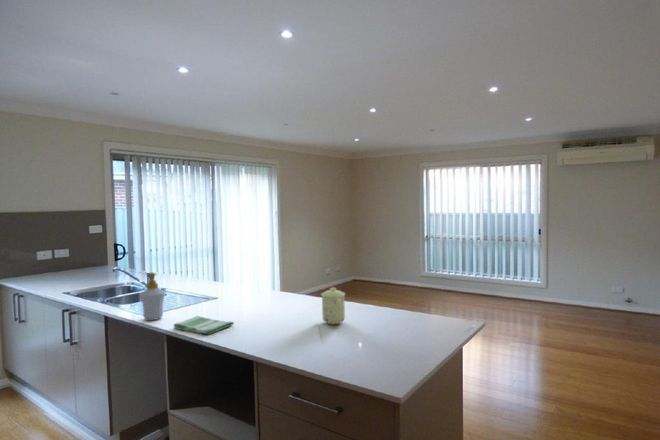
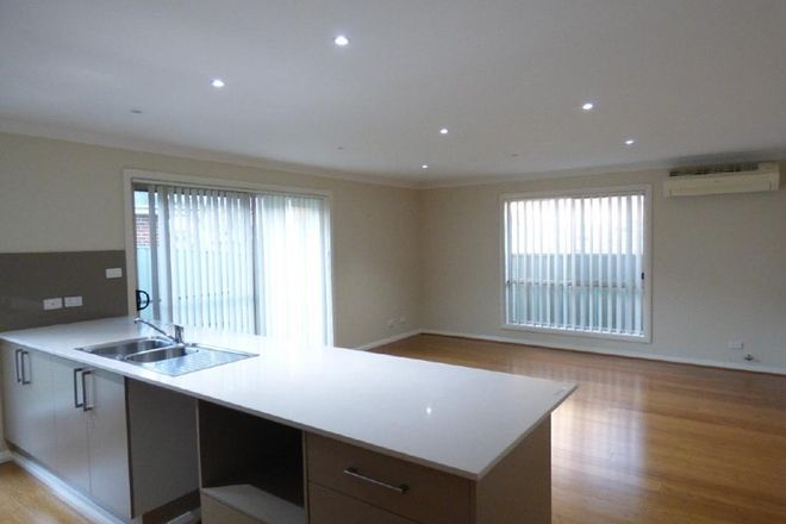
- soap bottle [139,271,167,321]
- mug [320,287,346,325]
- dish towel [172,315,235,335]
